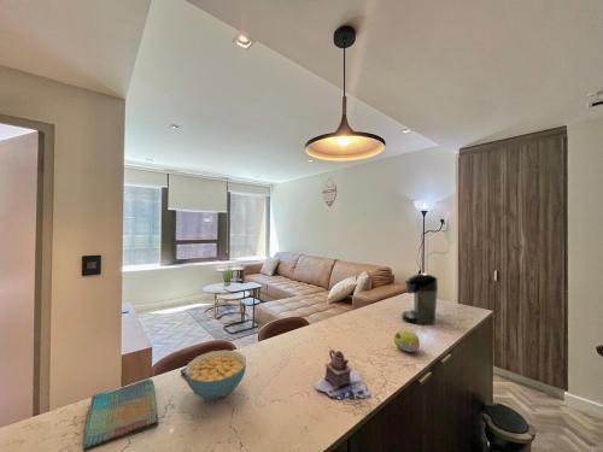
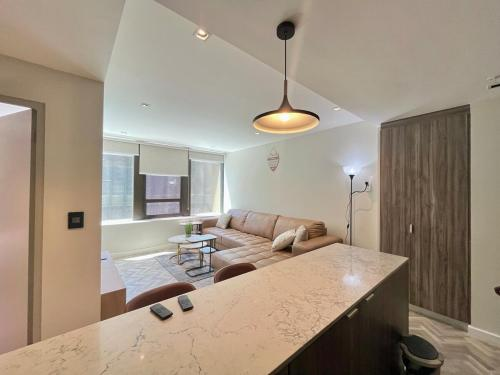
- cereal bowl [183,348,247,400]
- dish towel [82,377,159,452]
- fruit [393,329,421,353]
- coffee maker [402,272,439,325]
- teapot [314,348,373,401]
